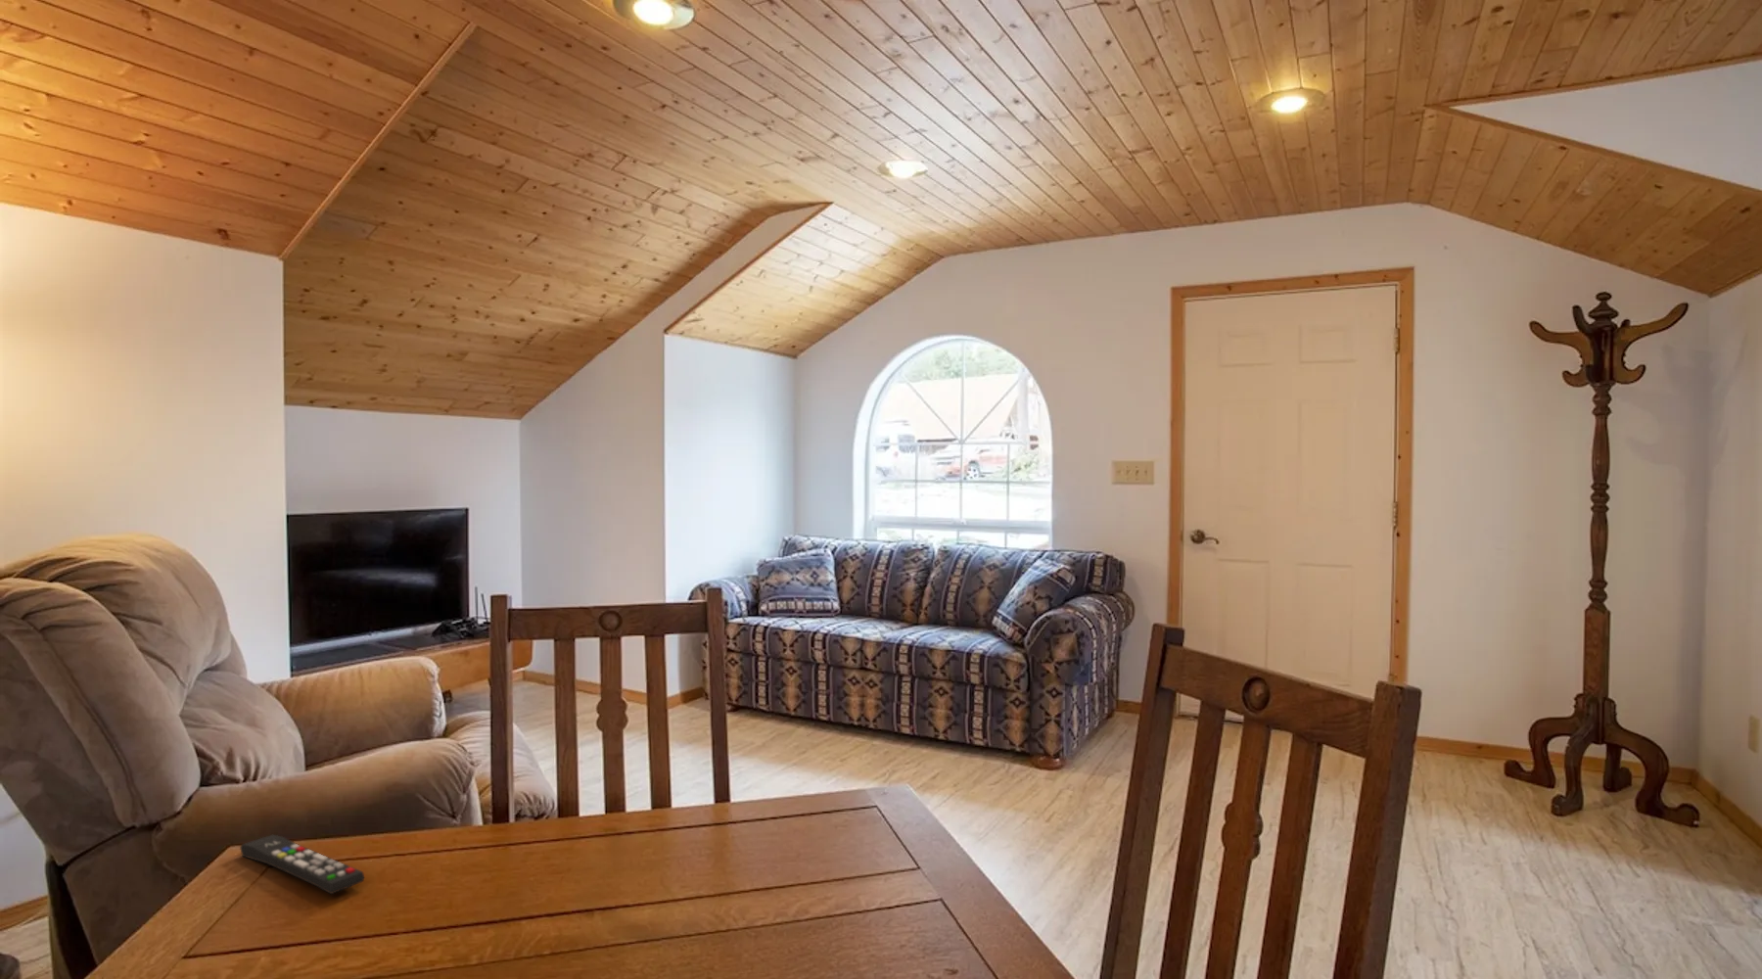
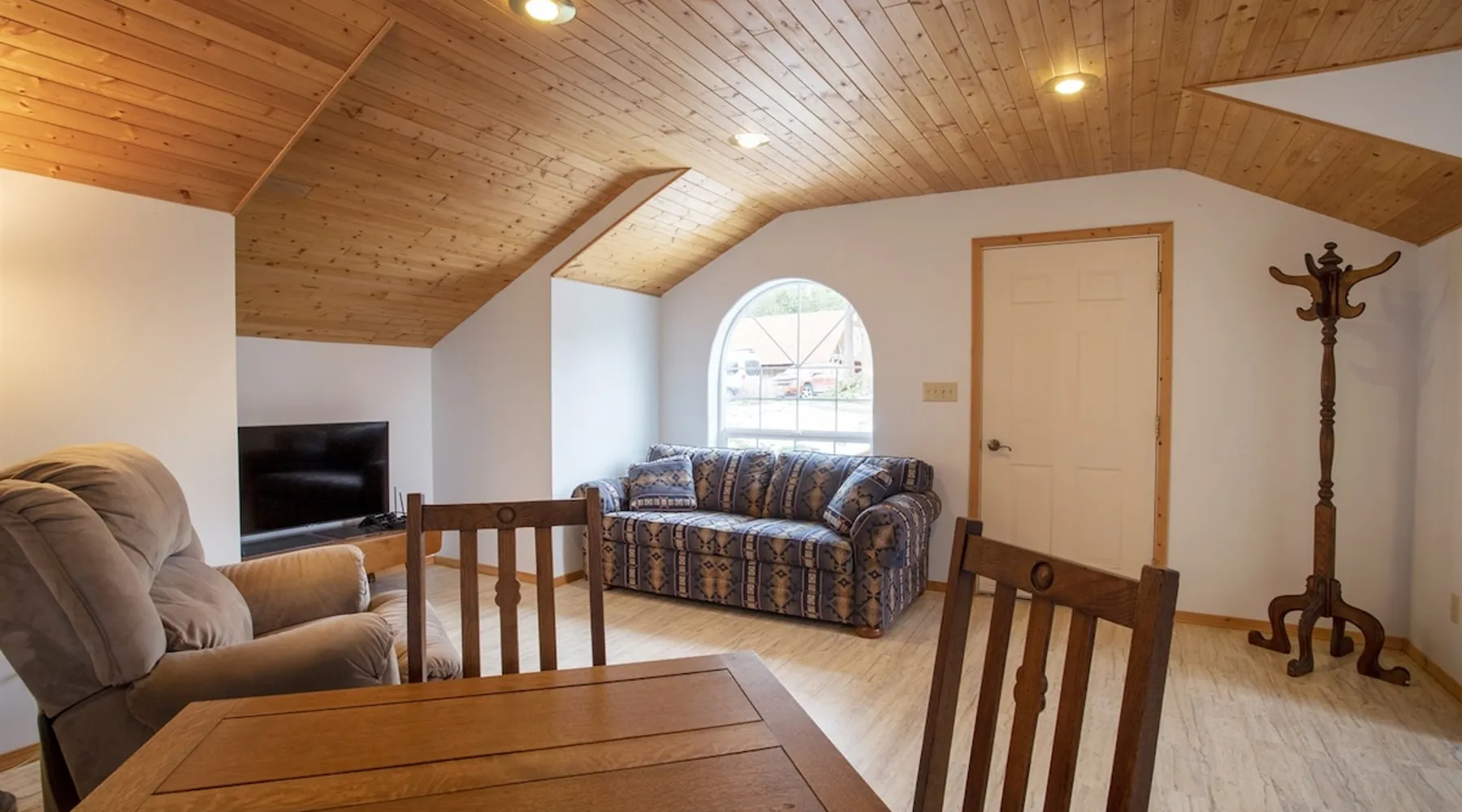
- remote control [239,834,365,895]
